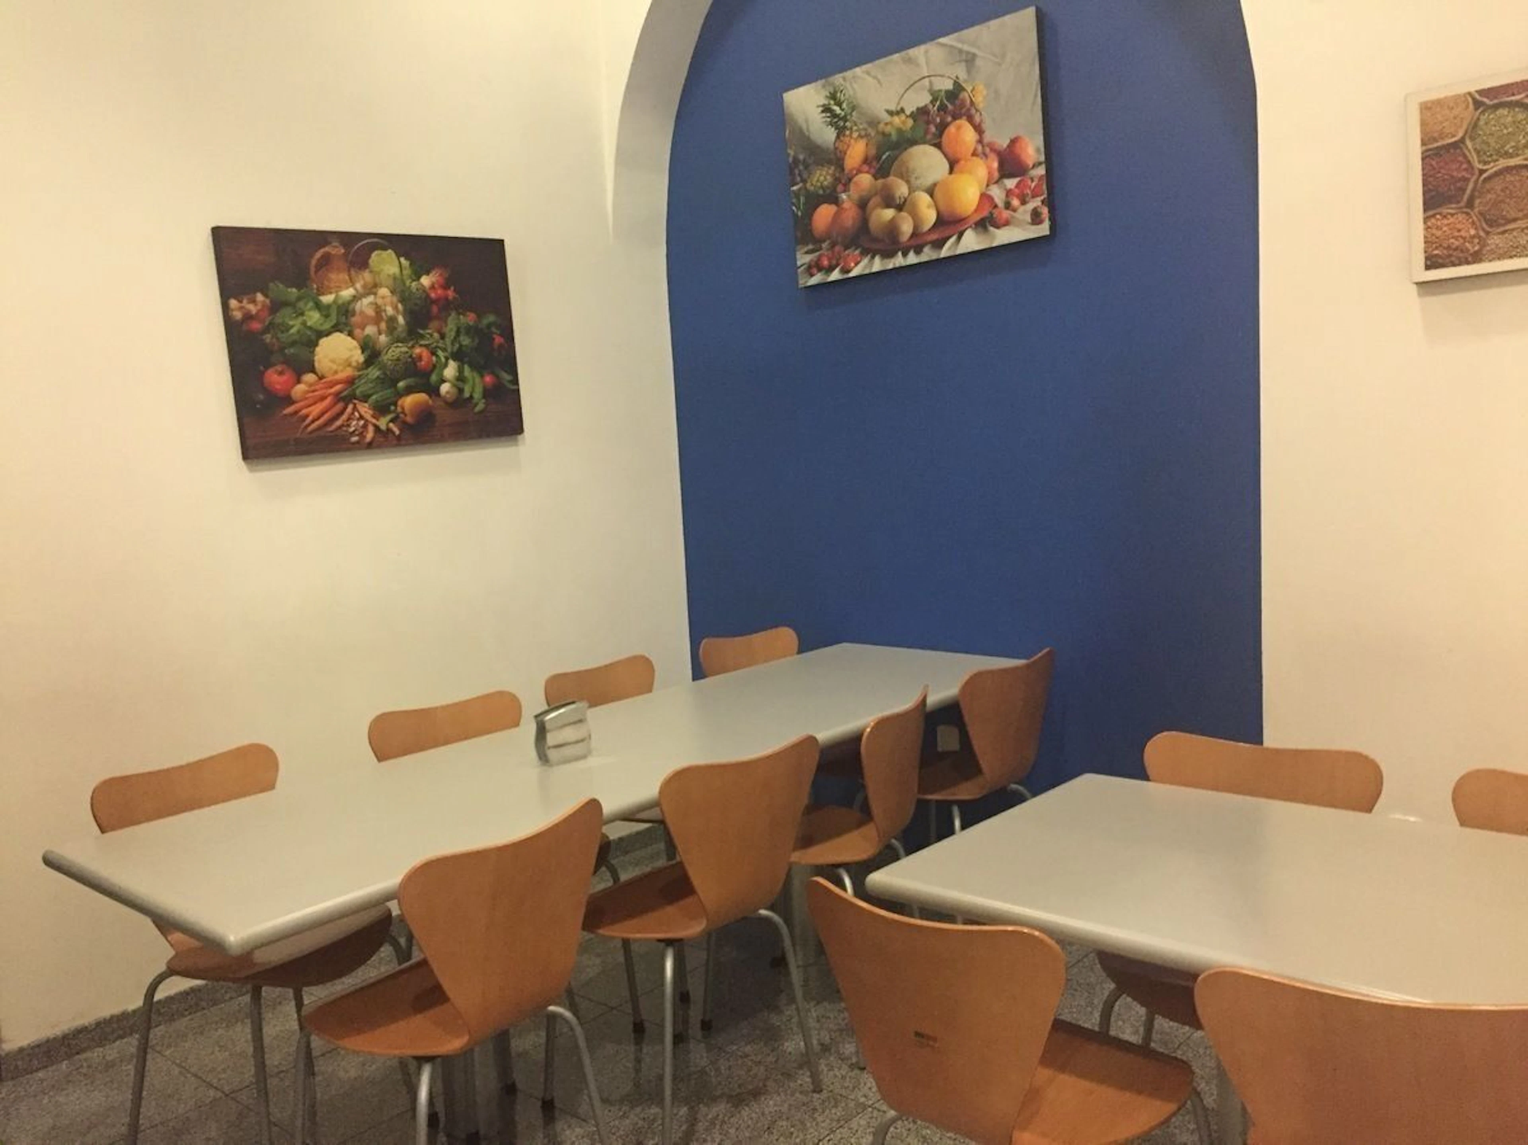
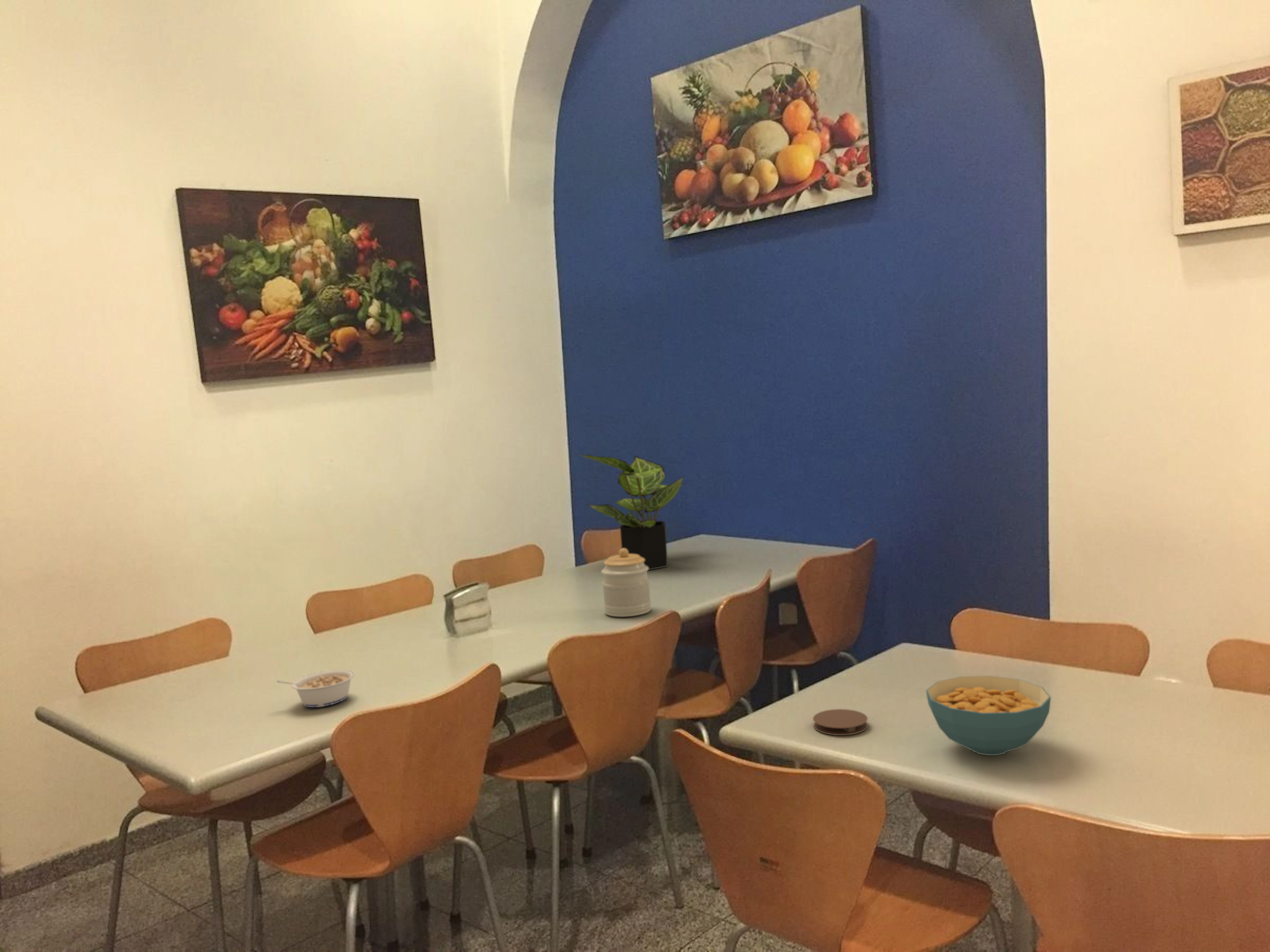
+ legume [276,669,356,708]
+ cereal bowl [925,675,1051,756]
+ potted plant [574,453,687,570]
+ coaster [813,709,868,735]
+ jar [601,548,652,617]
